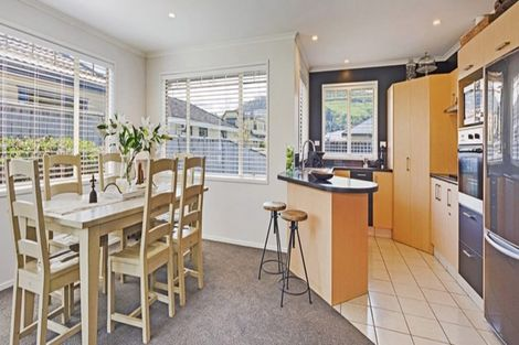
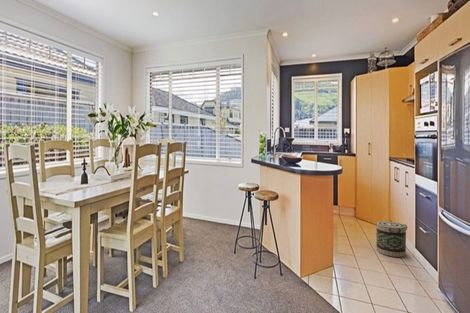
+ basket [375,220,408,258]
